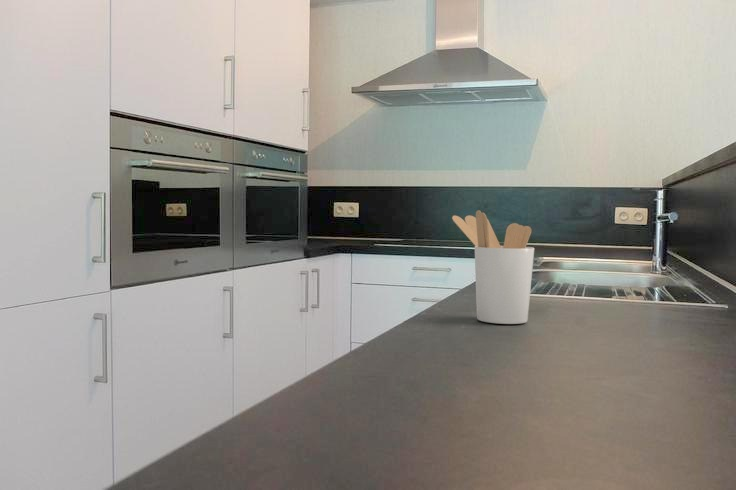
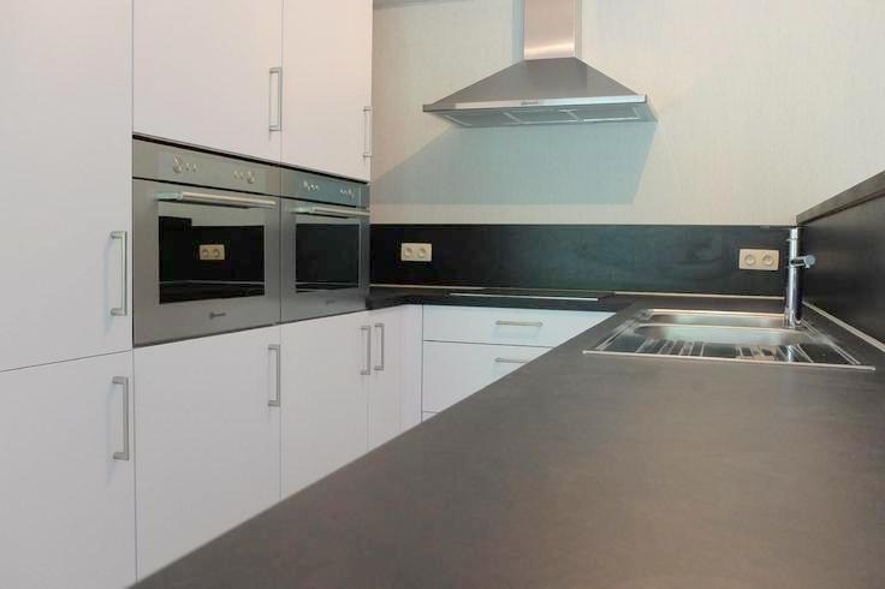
- utensil holder [451,209,535,325]
